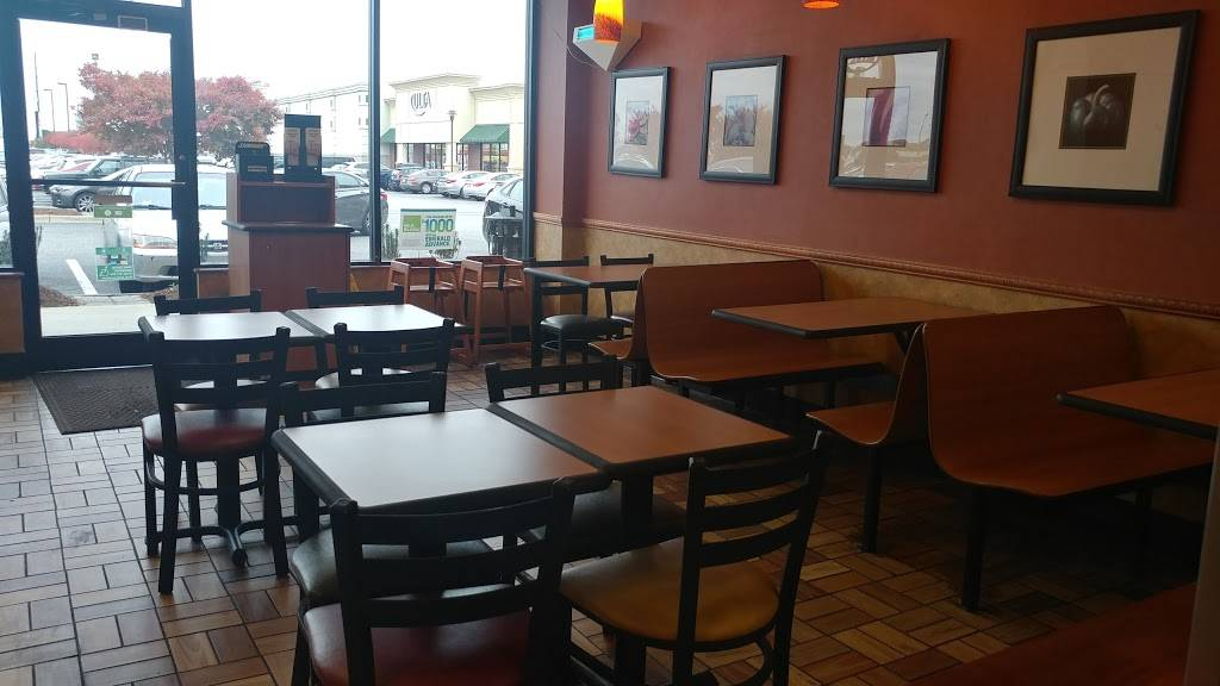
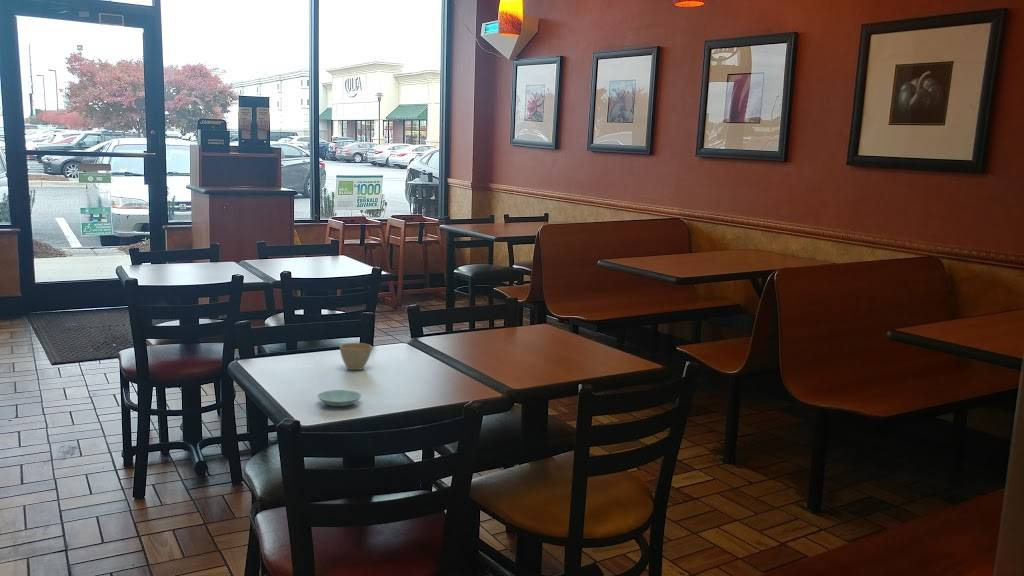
+ flower pot [339,342,373,371]
+ saucer [316,389,363,408]
